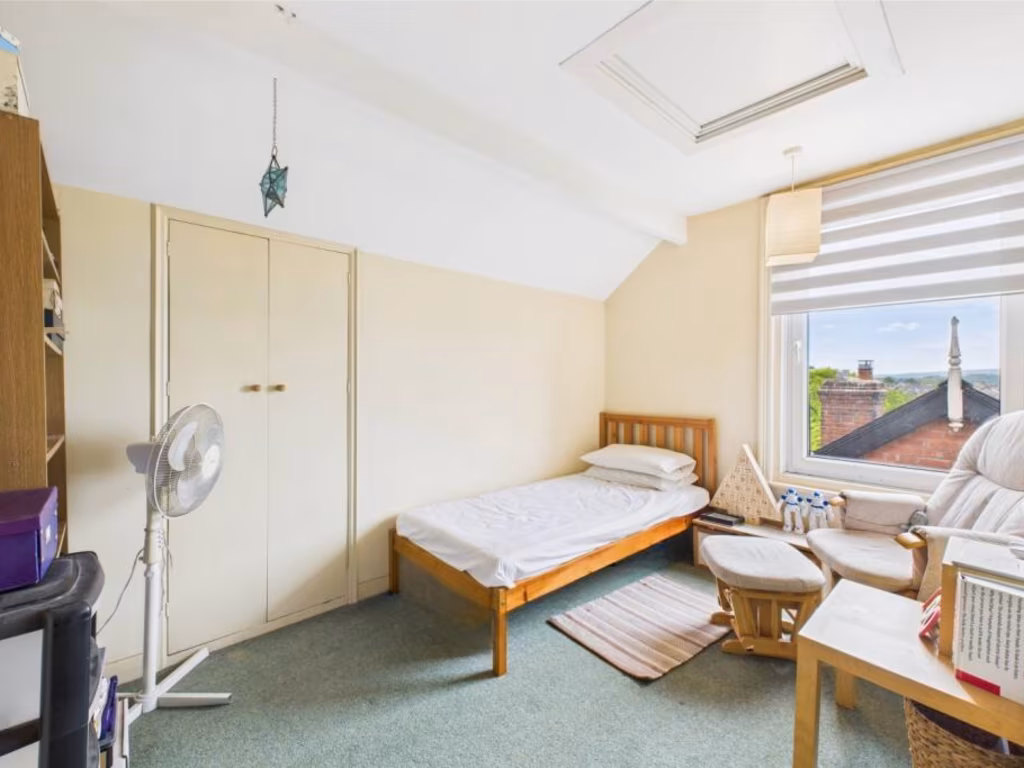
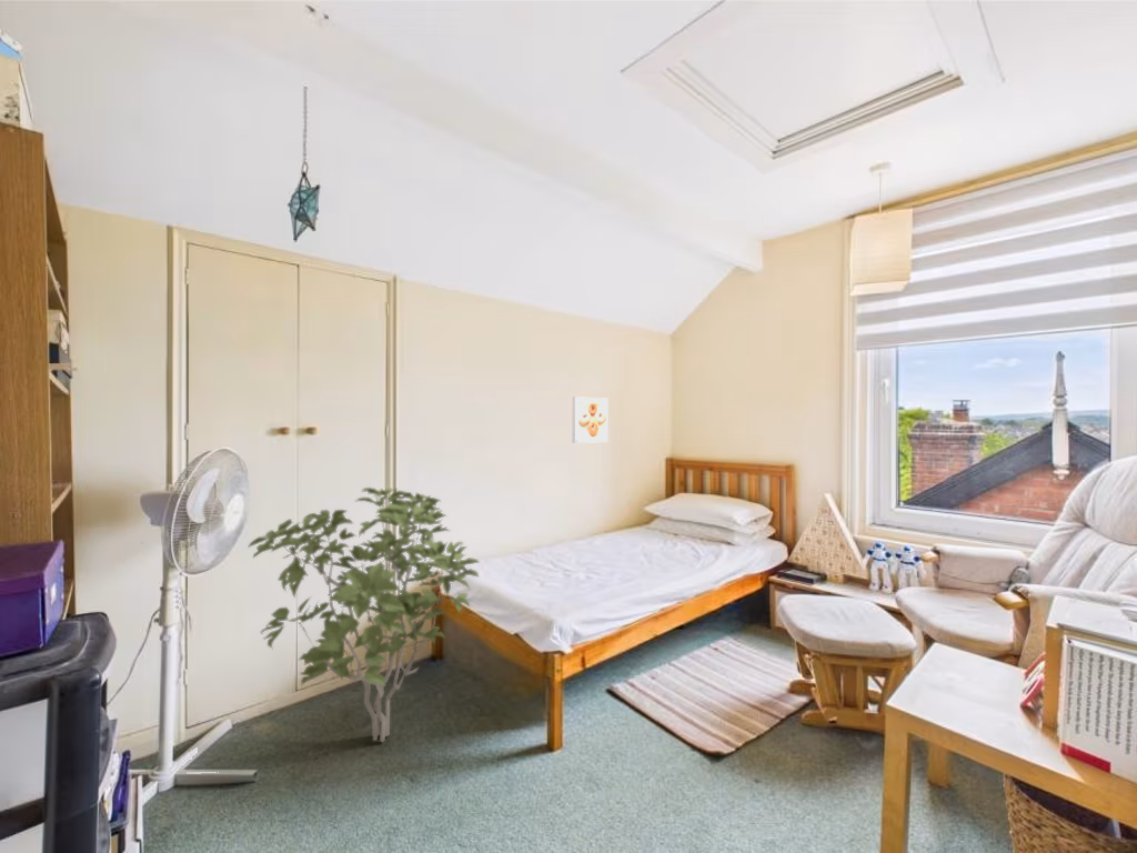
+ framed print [572,395,610,444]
+ shrub [246,486,481,743]
